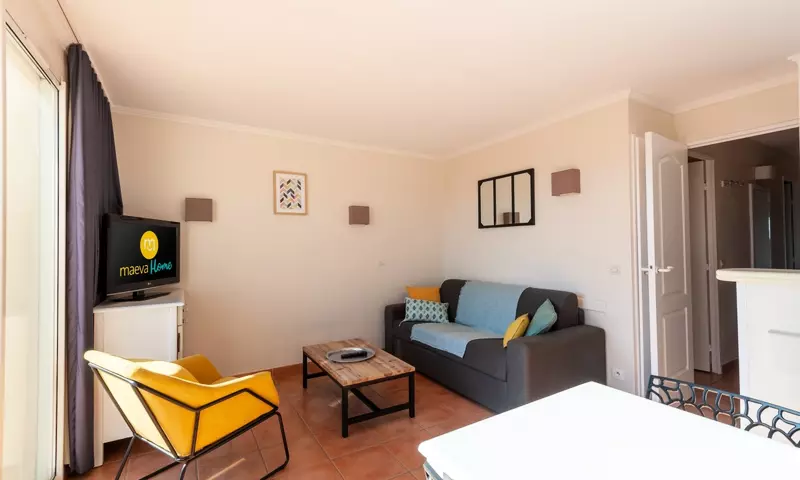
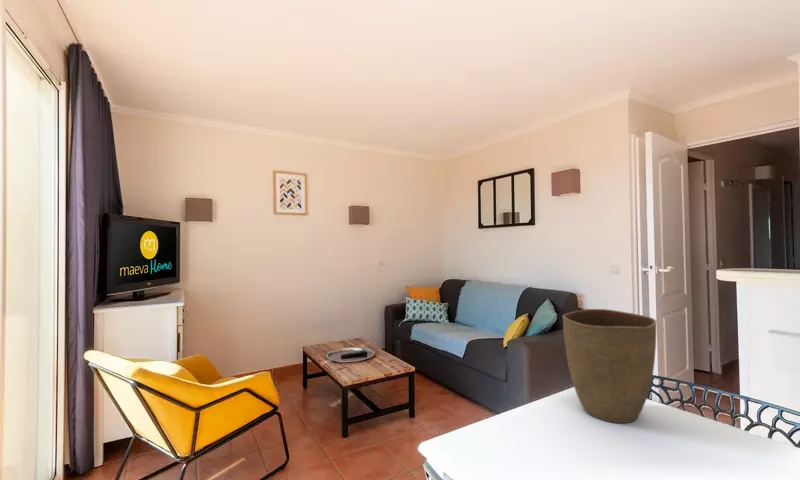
+ vase [561,308,657,424]
